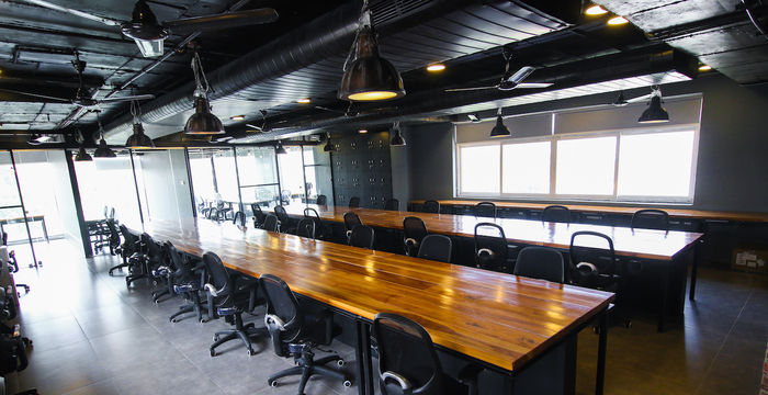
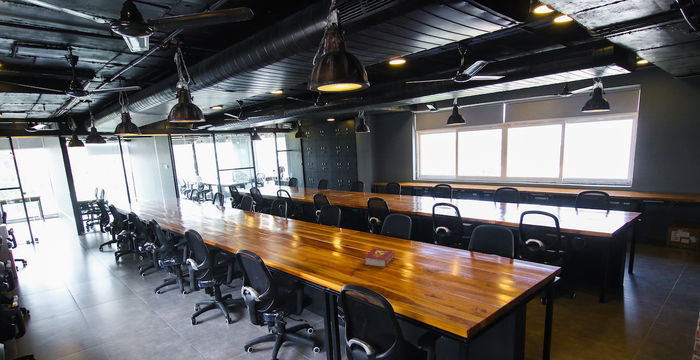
+ book [363,248,396,268]
